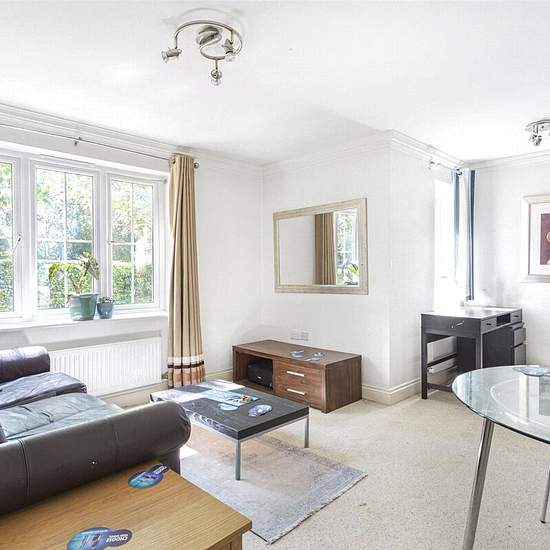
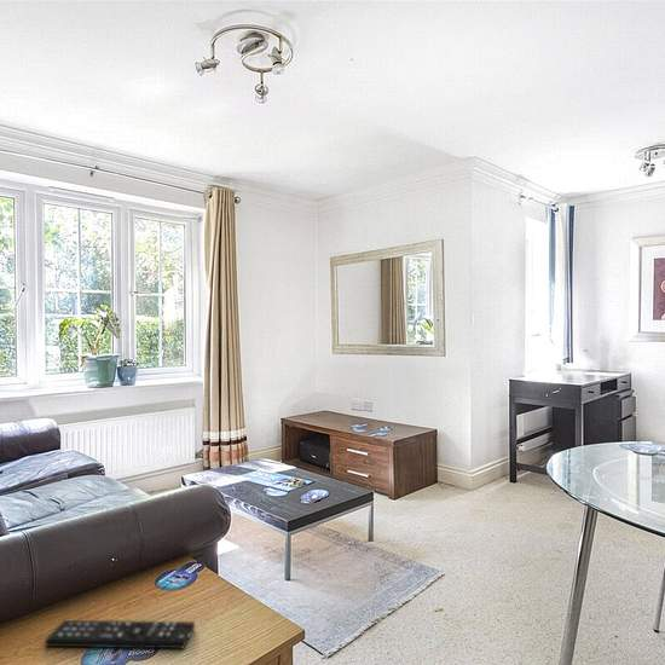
+ remote control [44,619,196,650]
